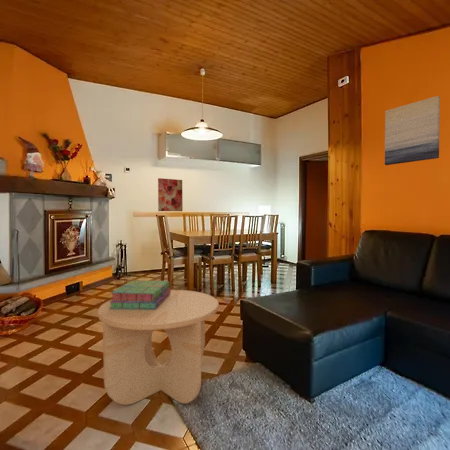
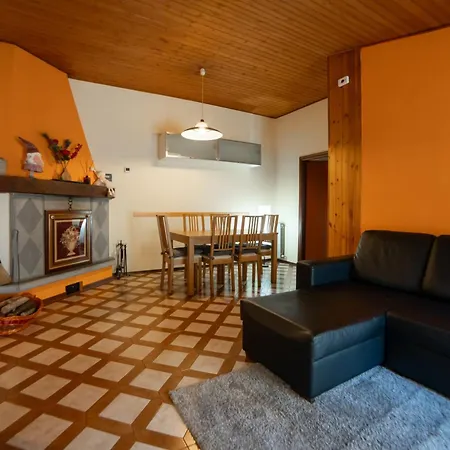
- wall art [384,95,441,166]
- side table [97,289,219,406]
- stack of books [109,279,172,310]
- wall art [157,177,184,212]
